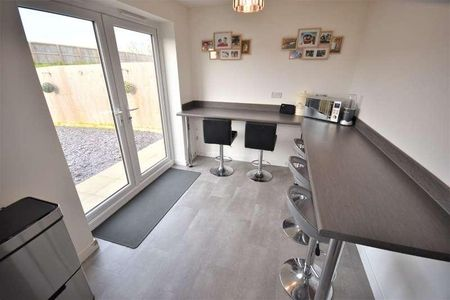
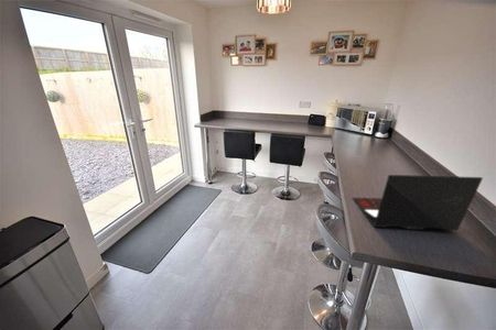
+ laptop [352,174,484,231]
